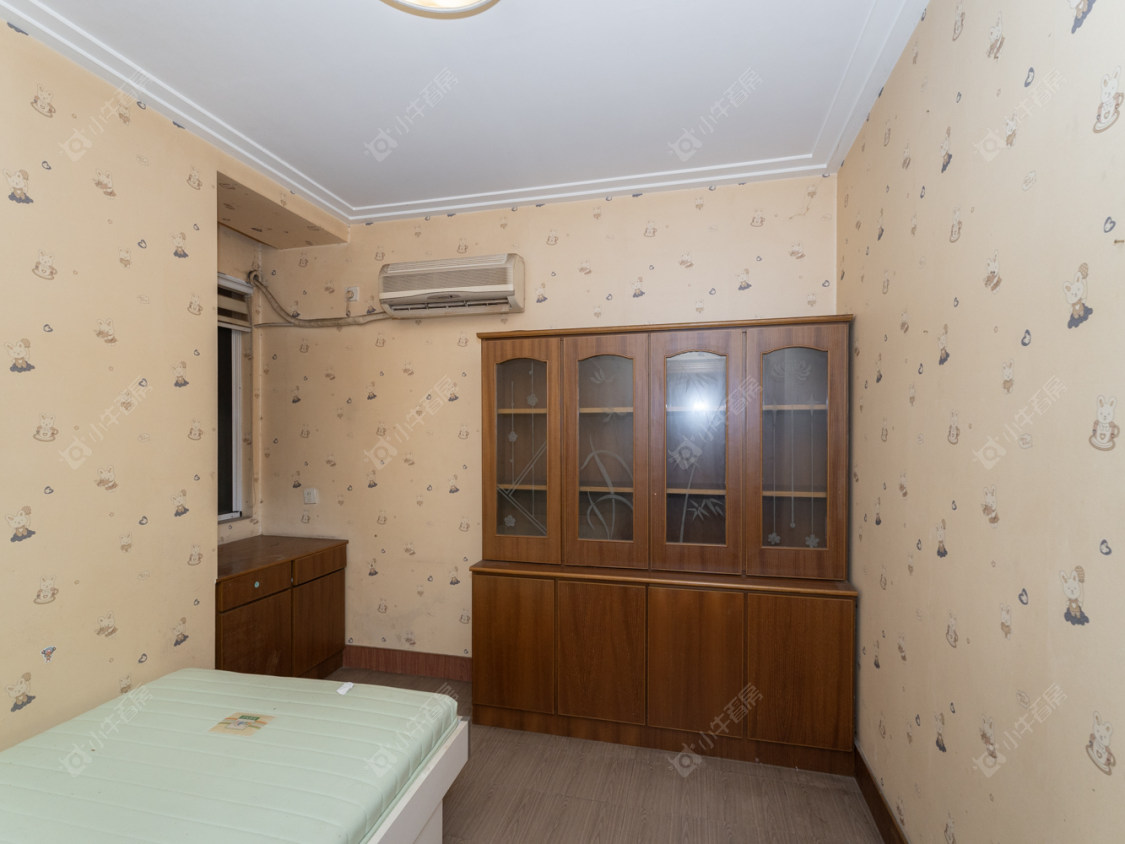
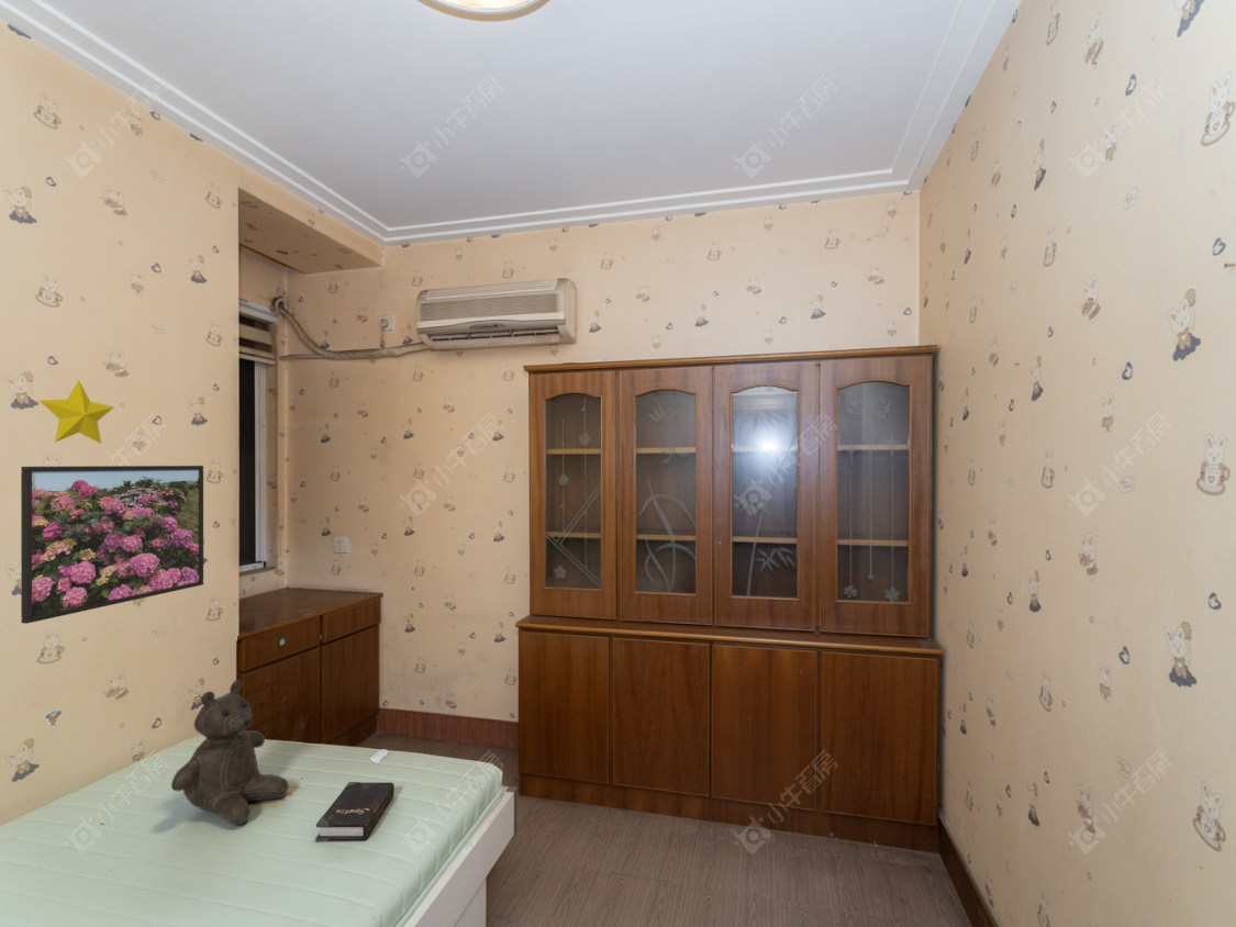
+ decorative star [37,379,115,445]
+ hardback book [315,781,396,842]
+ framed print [20,465,204,625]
+ teddy bear [170,679,290,826]
